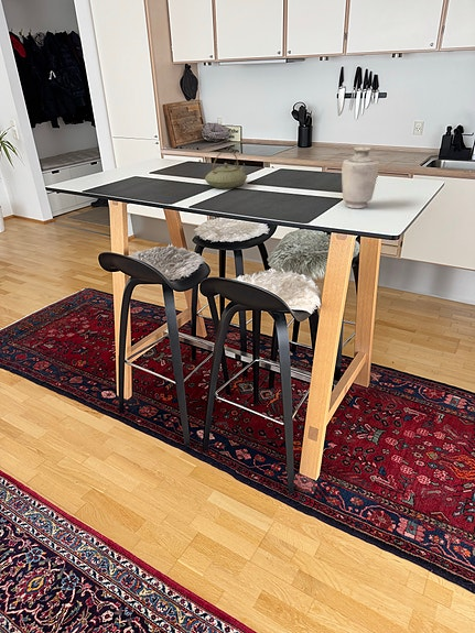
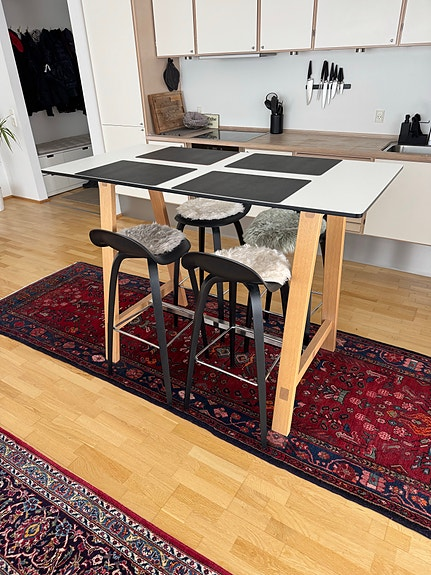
- teapot [204,149,248,189]
- vase [341,146,380,209]
